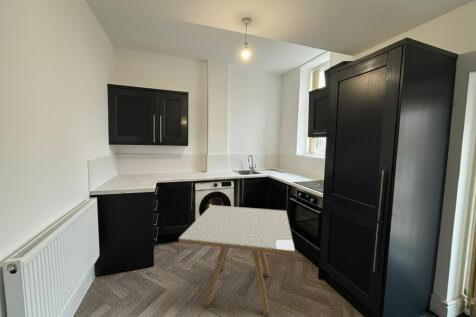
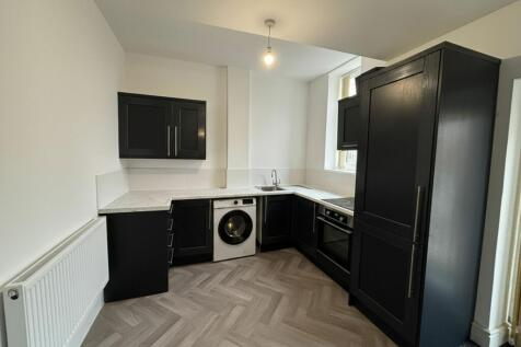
- dining table [178,204,296,316]
